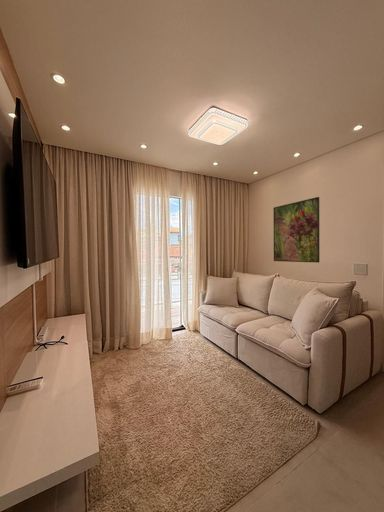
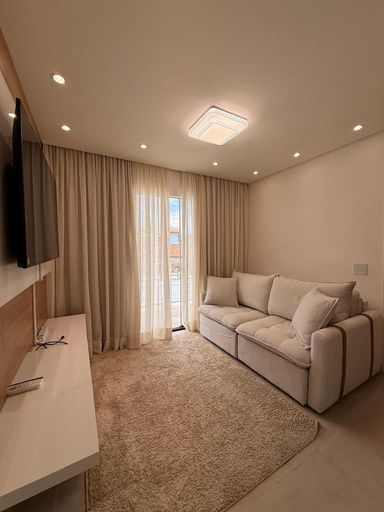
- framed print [273,196,320,264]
